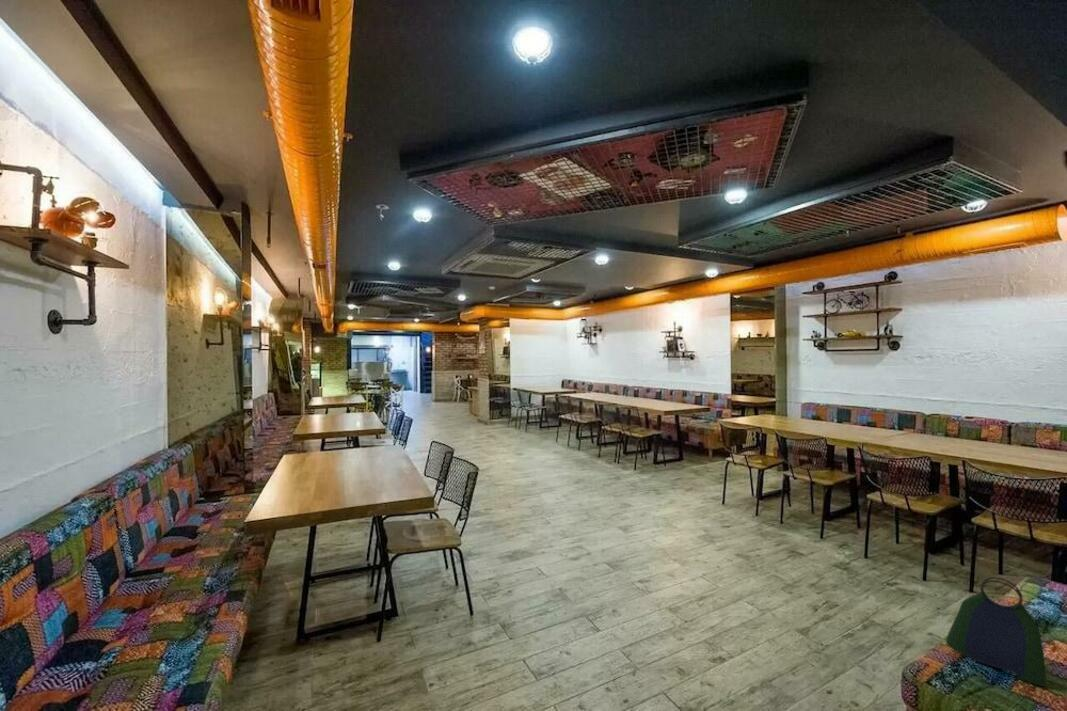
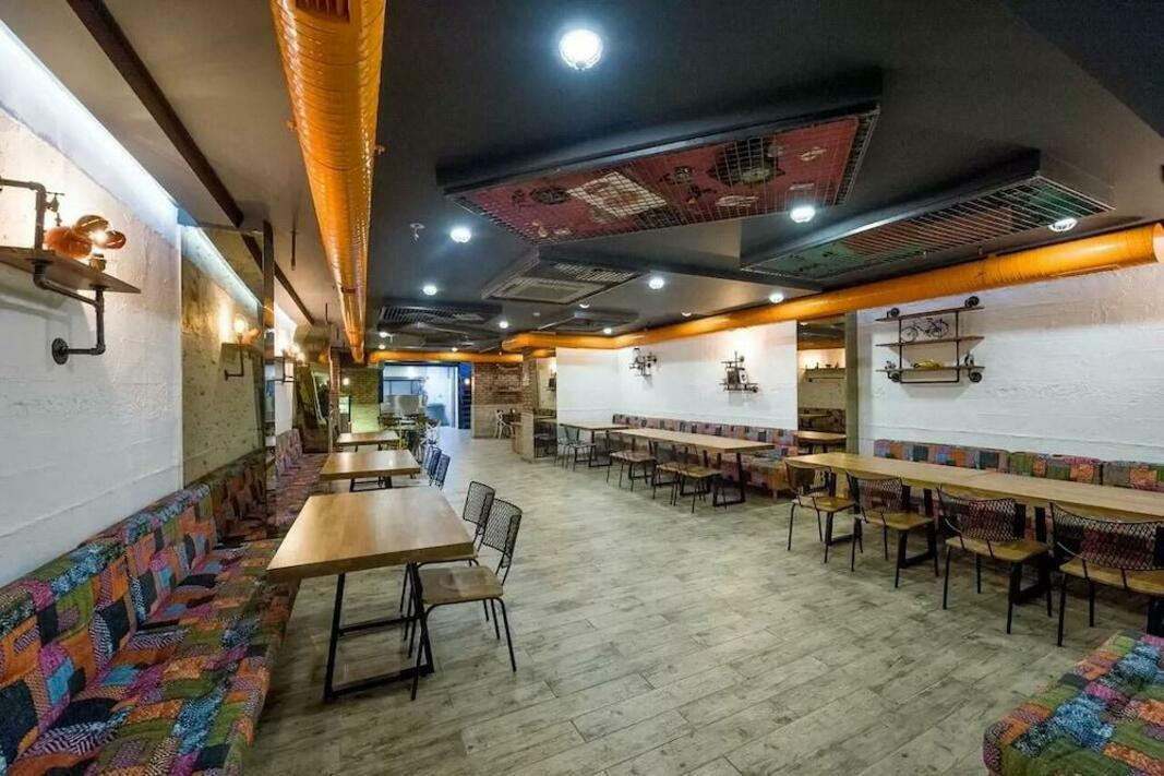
- handbag [945,576,1048,687]
